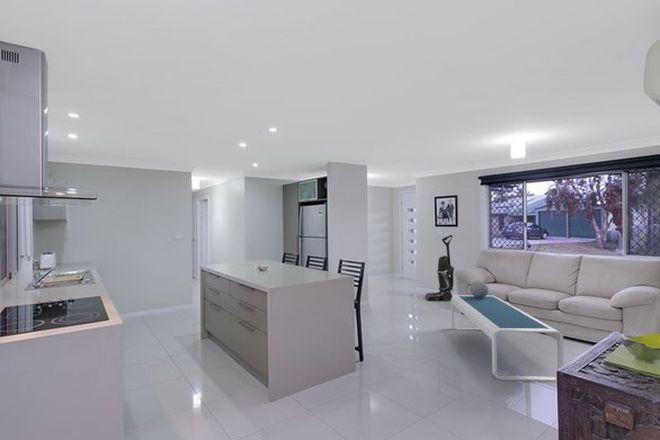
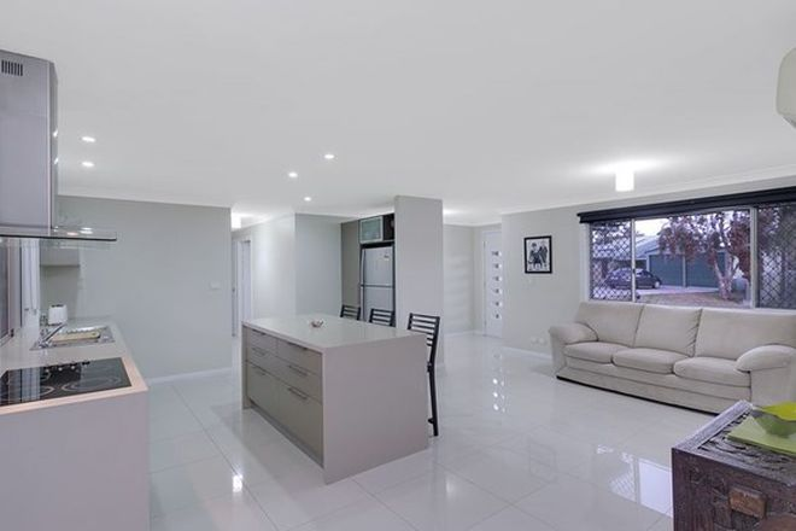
- vacuum cleaner [424,234,455,302]
- coffee table [450,294,565,383]
- decorative sphere [469,280,489,298]
